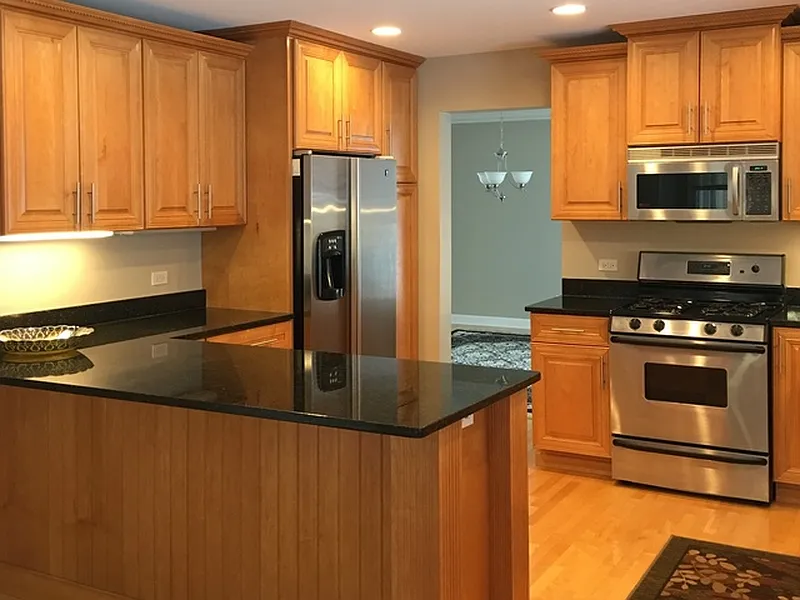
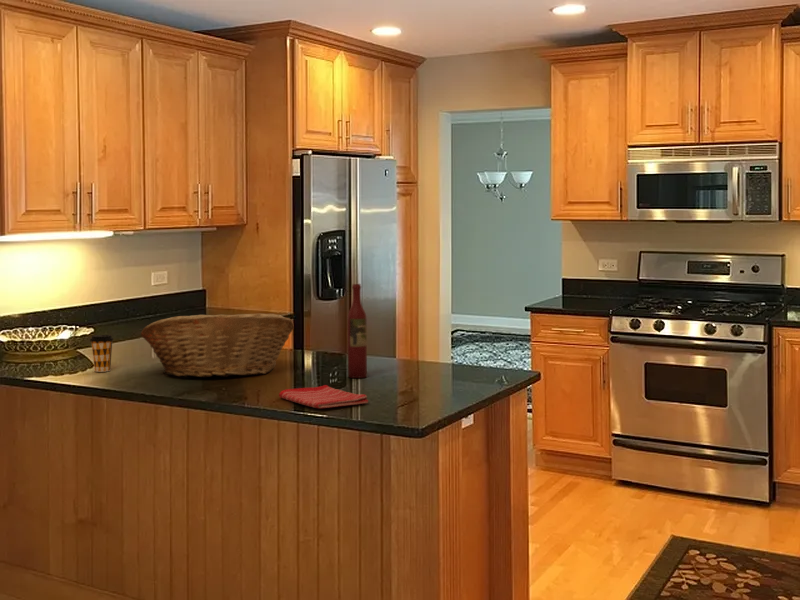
+ wine bottle [347,283,368,379]
+ coffee cup [89,334,114,373]
+ dish towel [278,384,369,409]
+ fruit basket [140,313,295,378]
